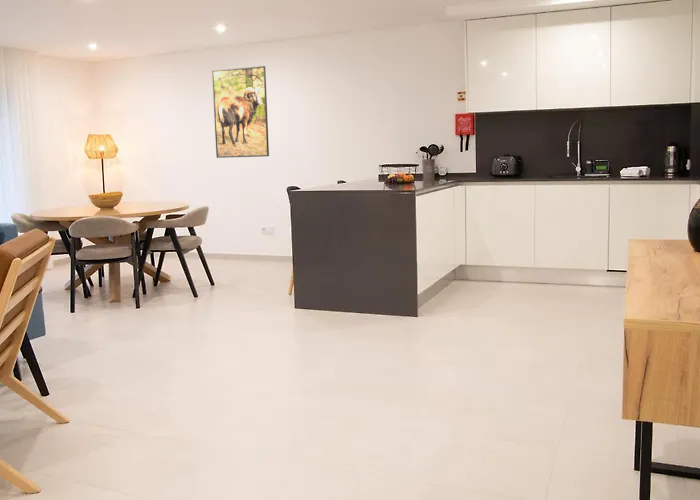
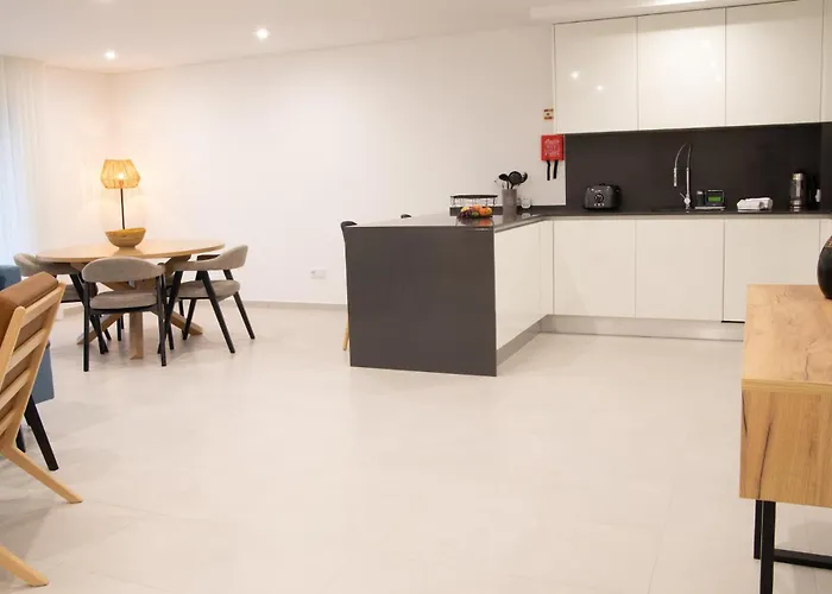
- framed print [211,65,270,159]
